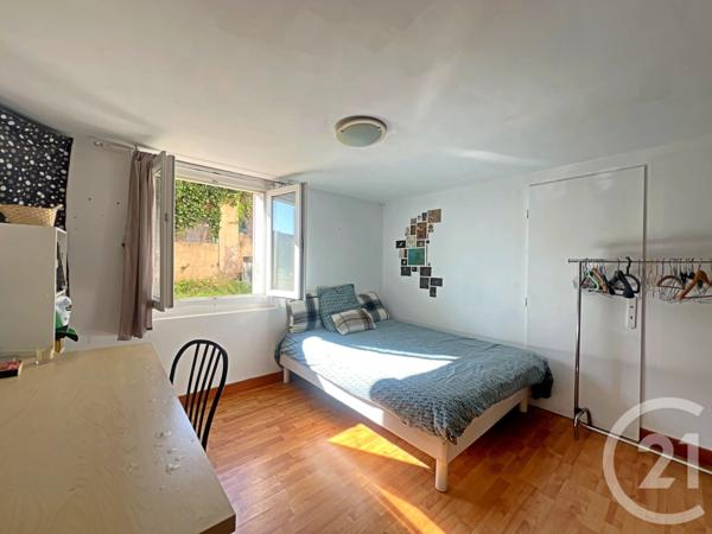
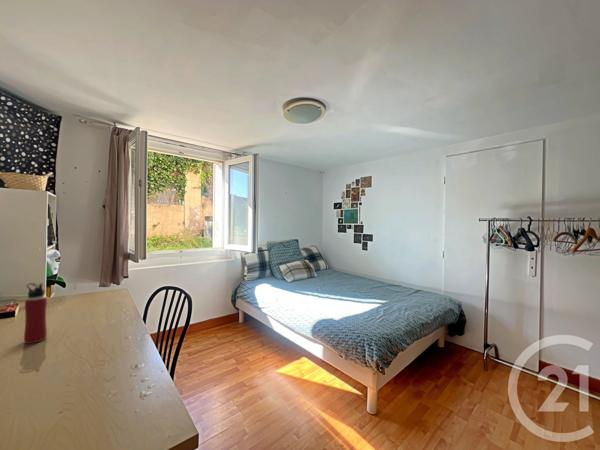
+ water bottle [23,282,48,345]
